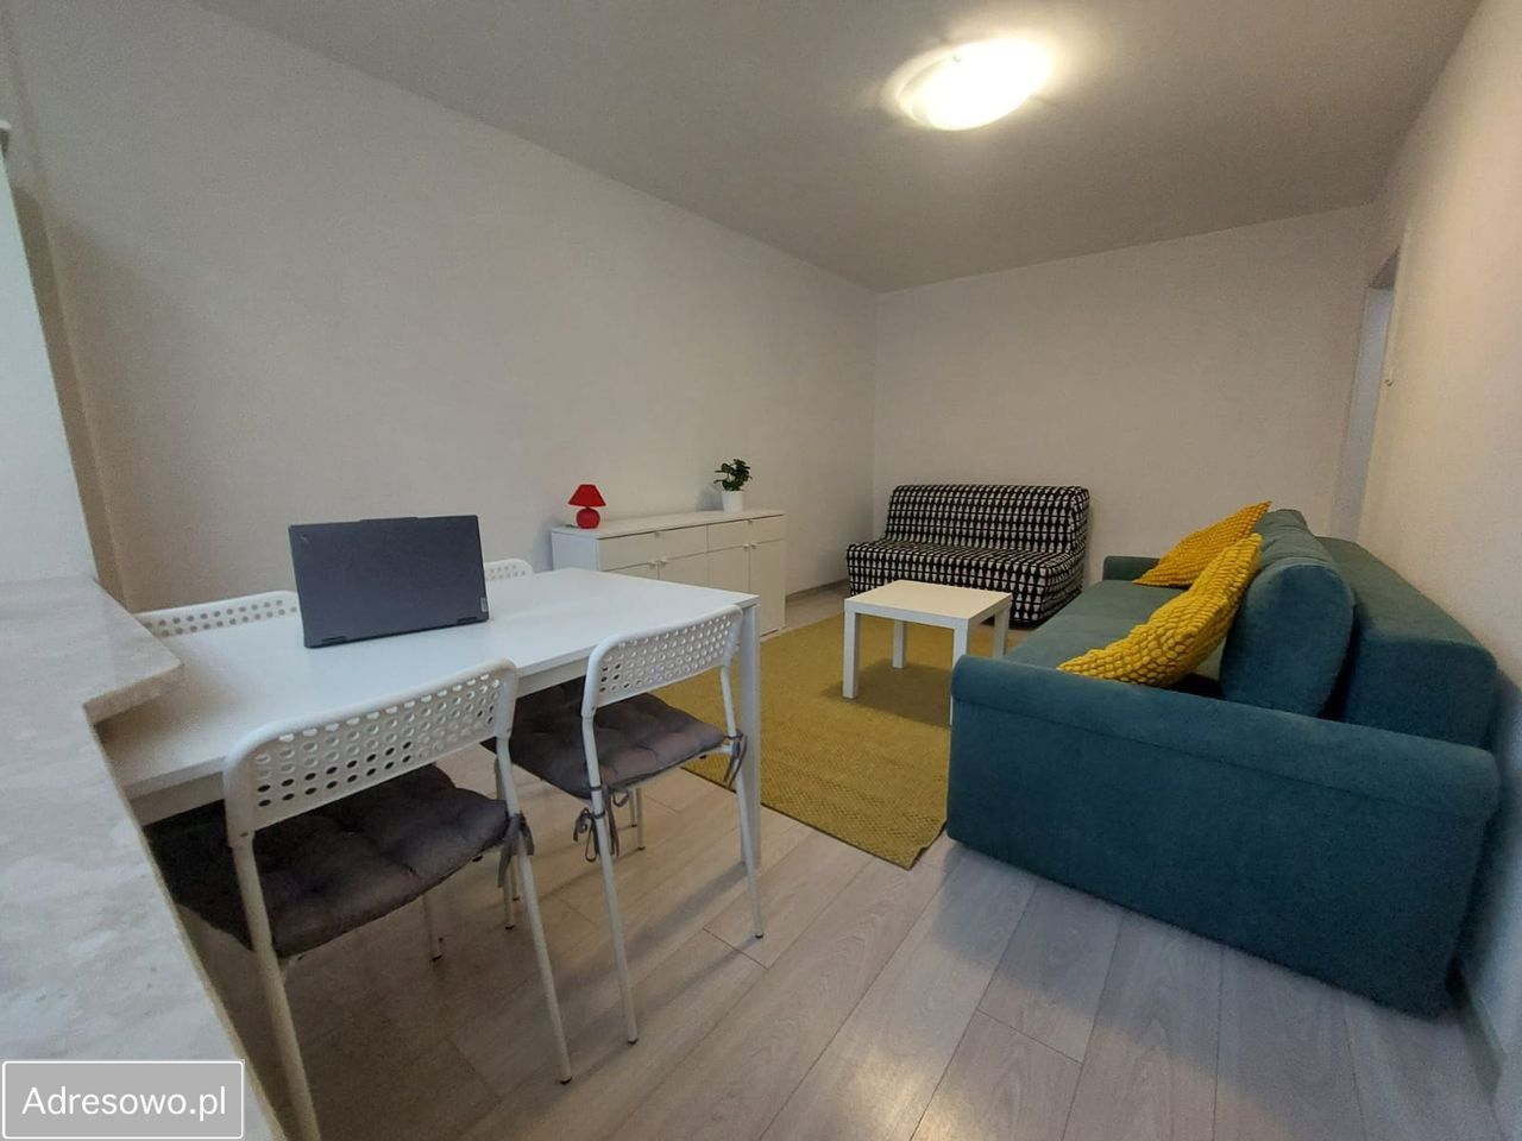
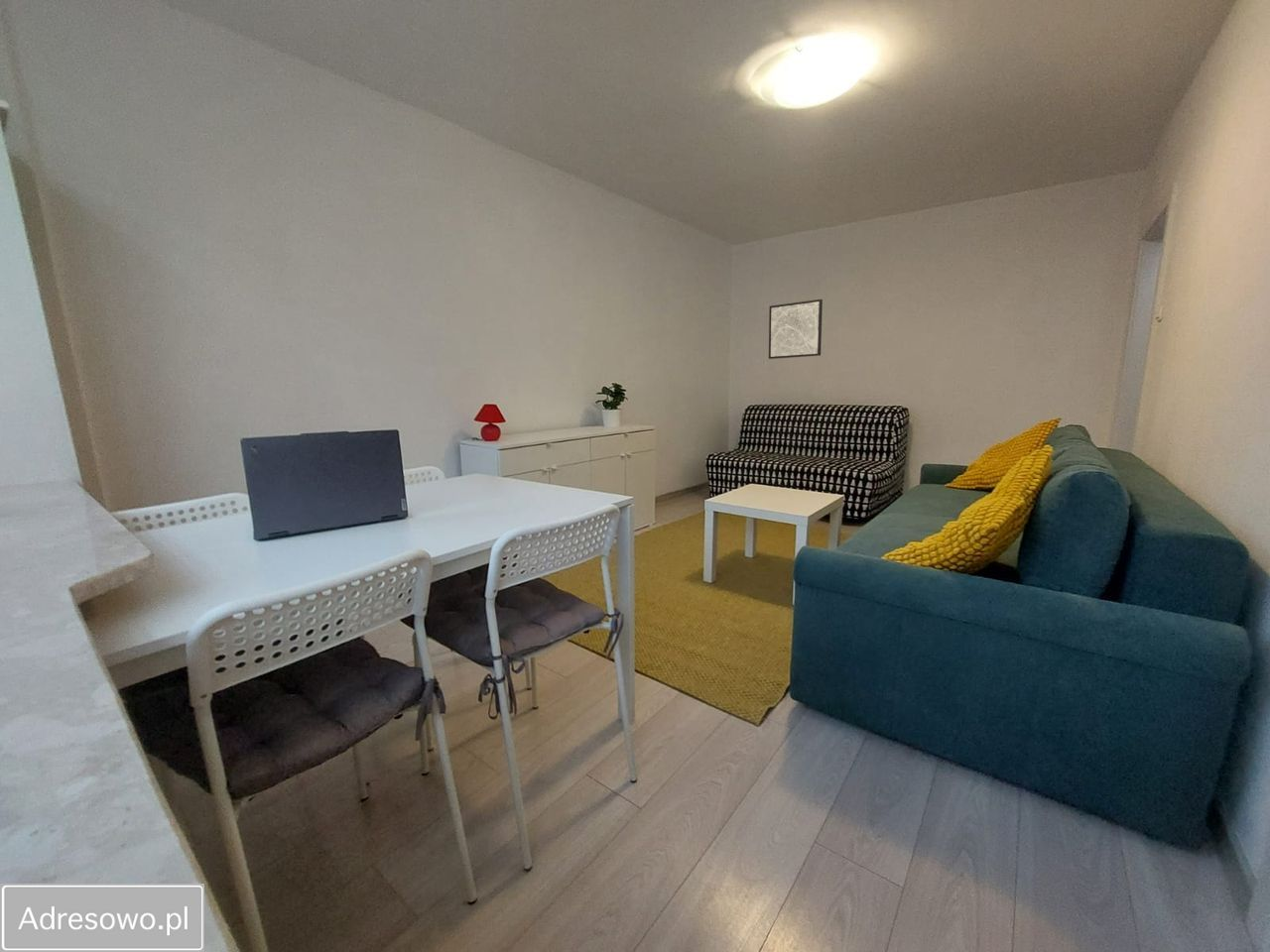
+ wall art [768,298,824,360]
